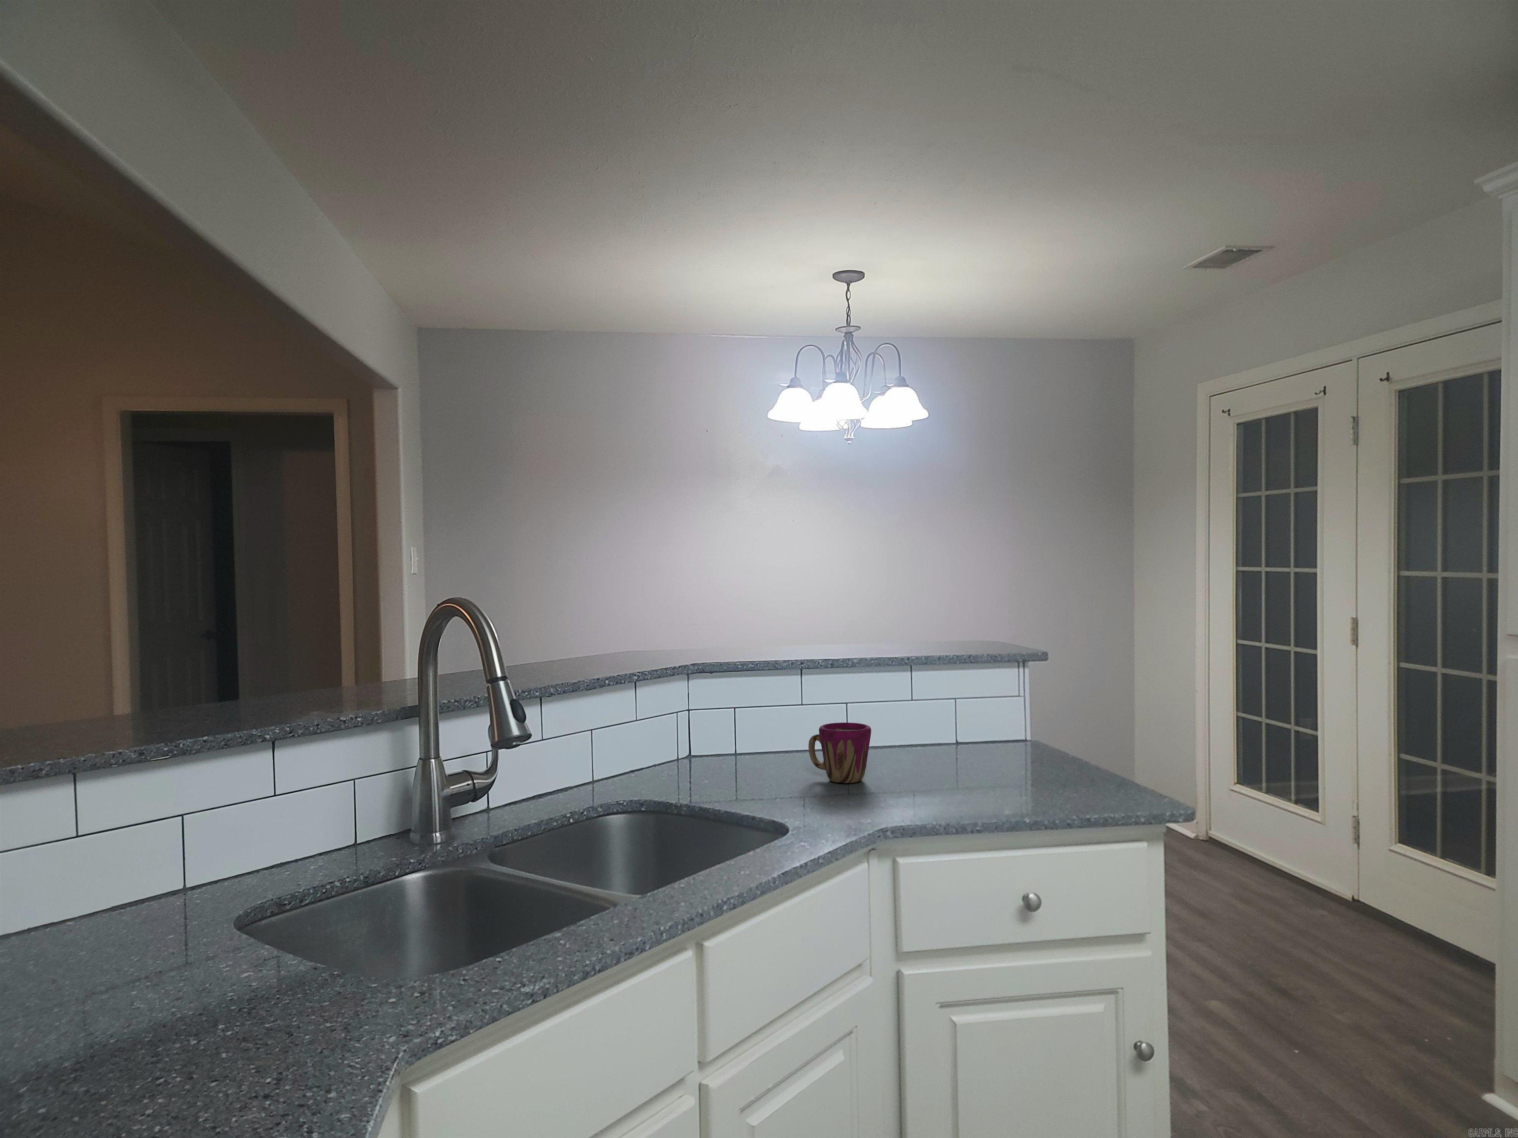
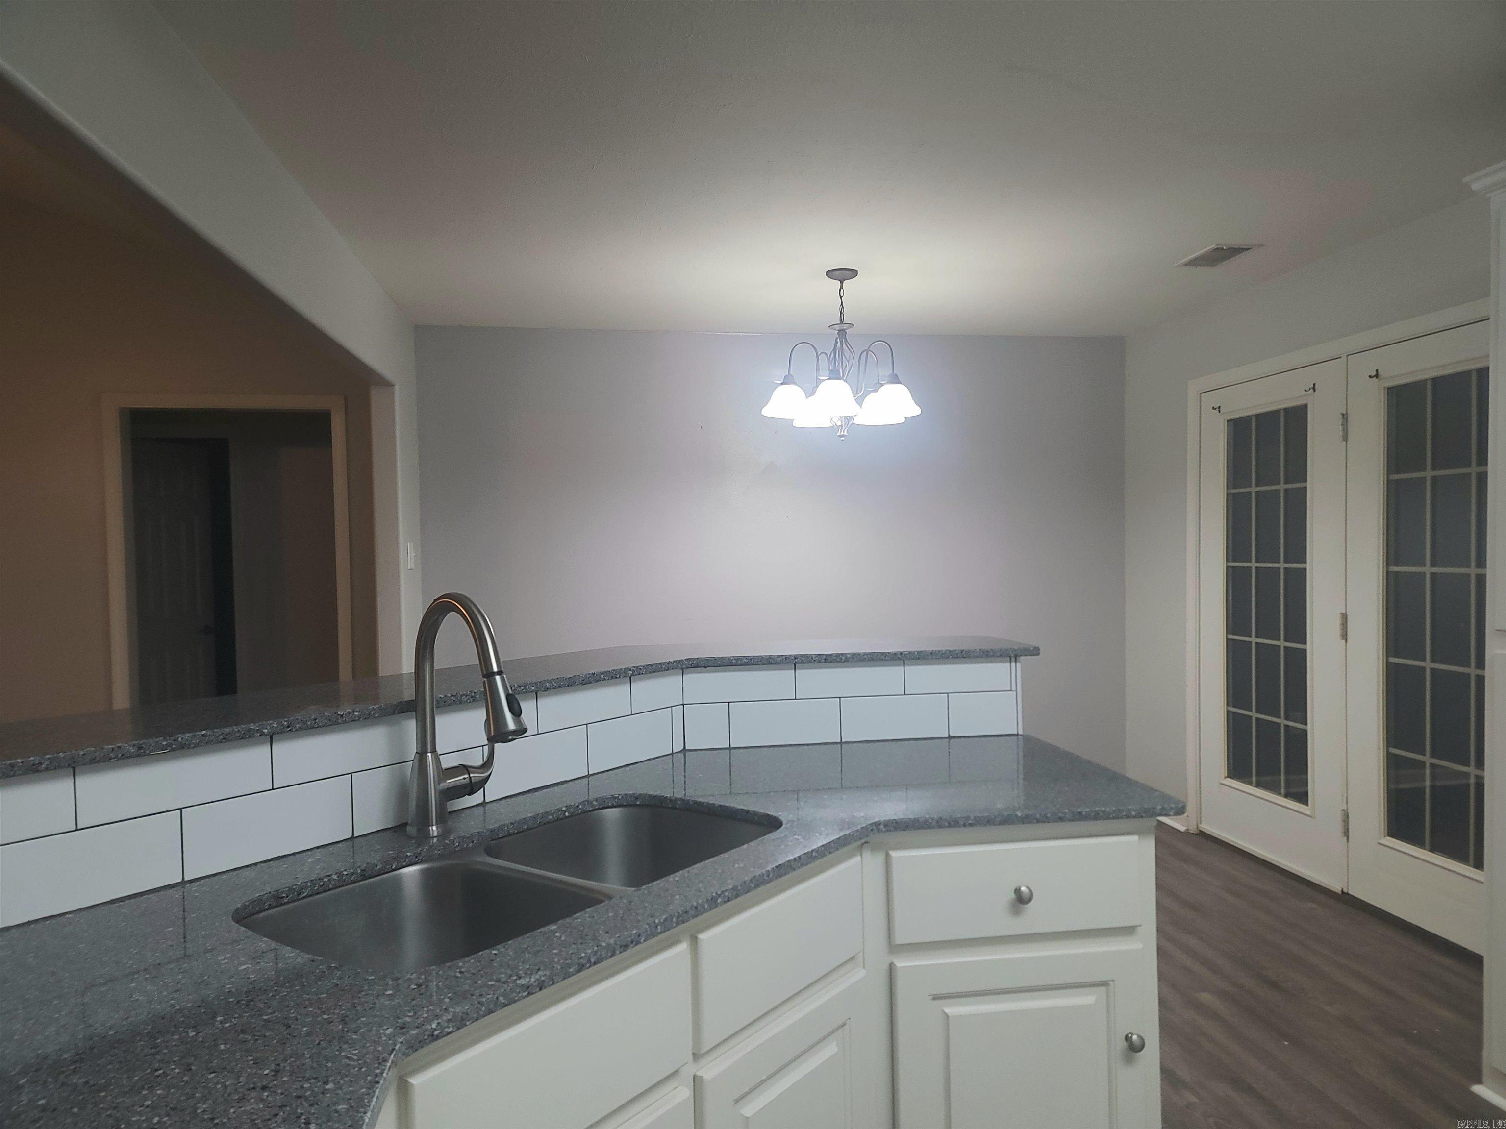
- cup [808,722,871,784]
